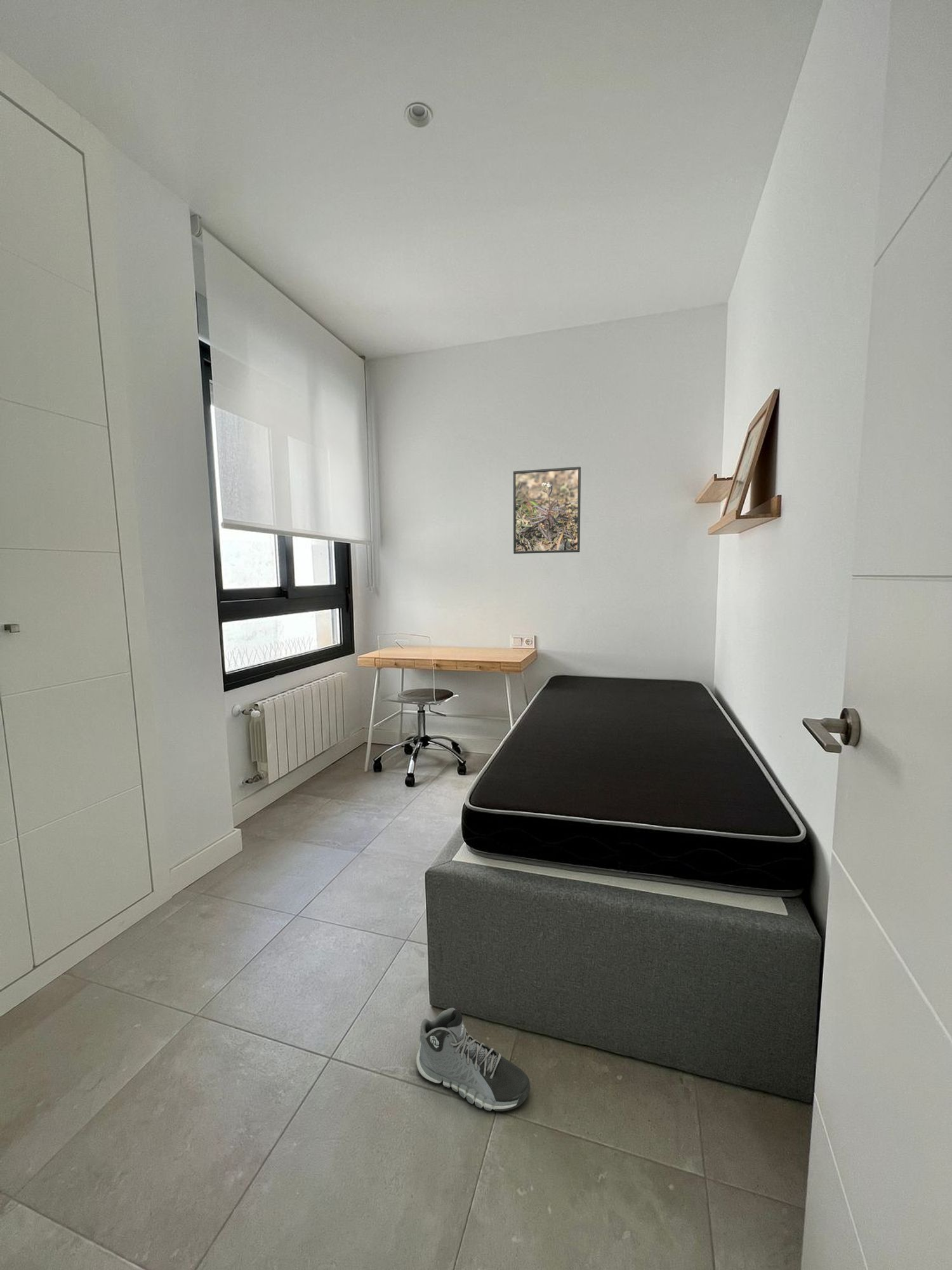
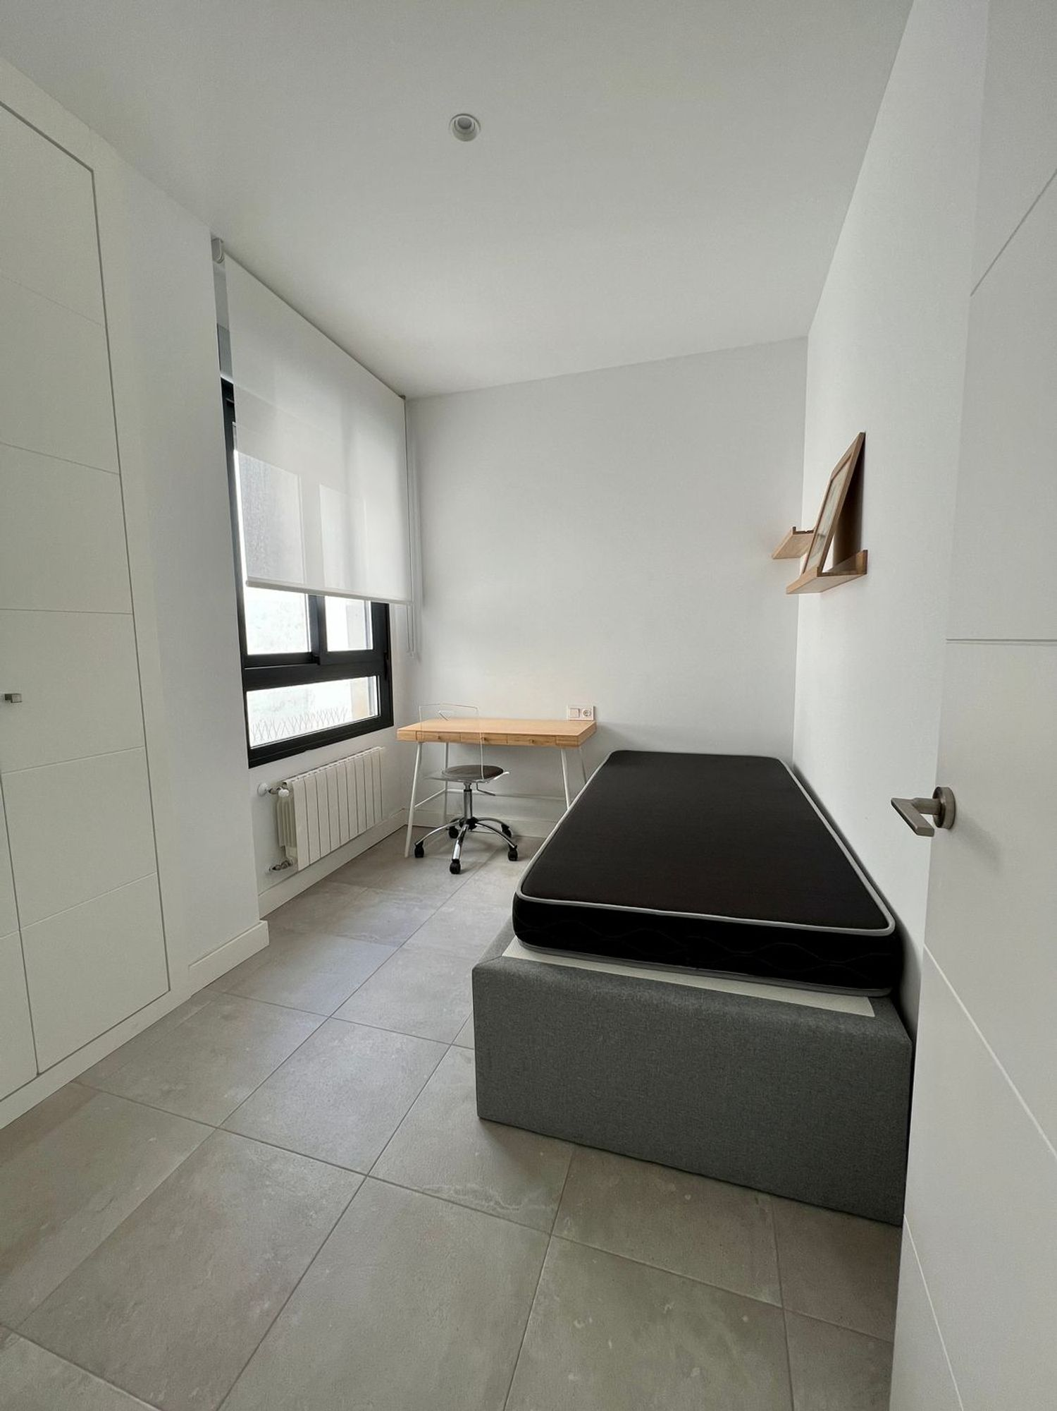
- sneaker [416,1007,531,1112]
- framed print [513,466,581,554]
